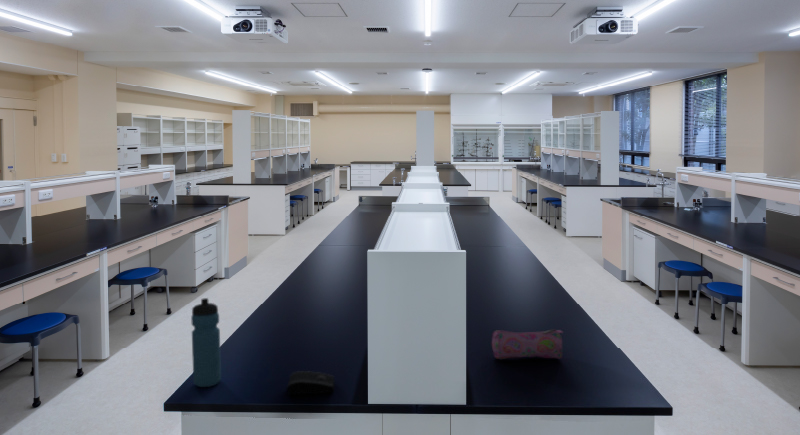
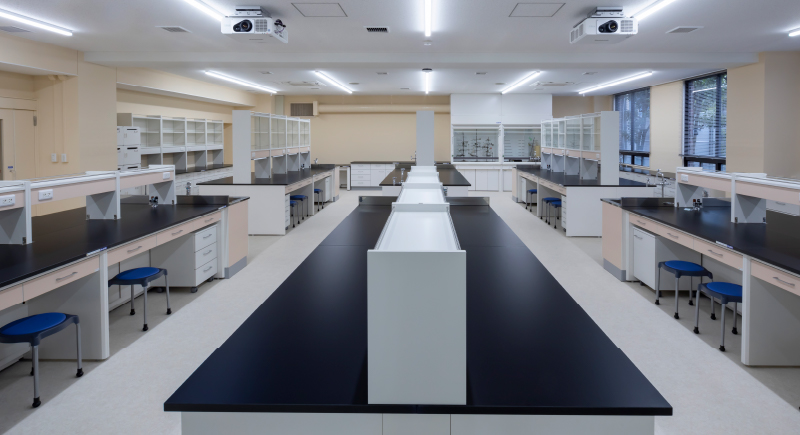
- pencil case [491,328,564,360]
- water bottle [190,297,222,388]
- computer mouse [286,370,335,396]
